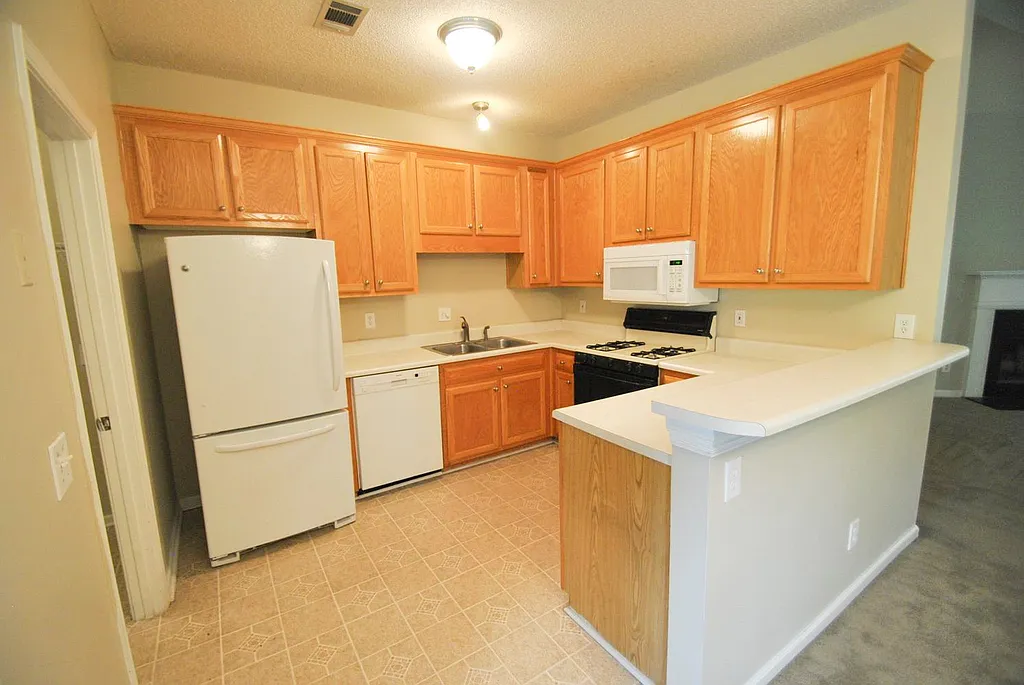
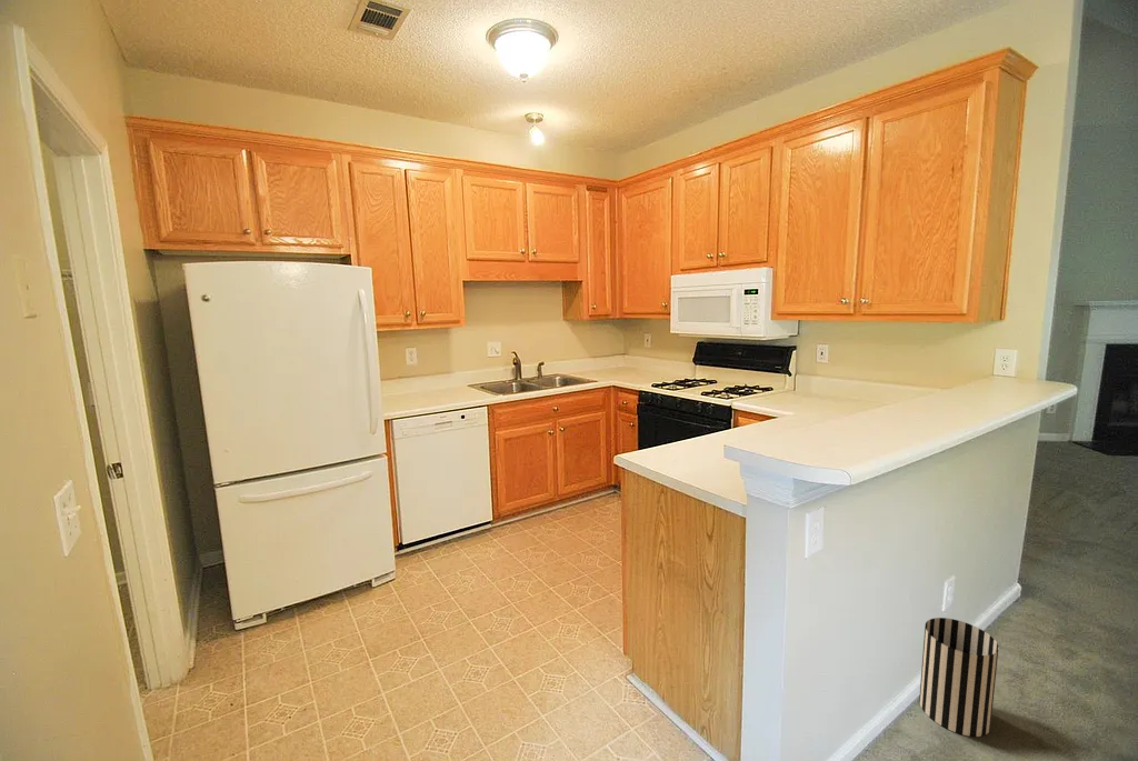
+ wastebasket [918,617,1000,738]
